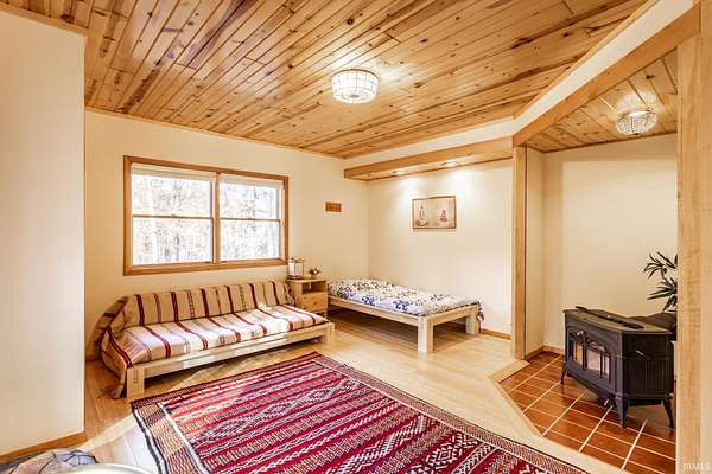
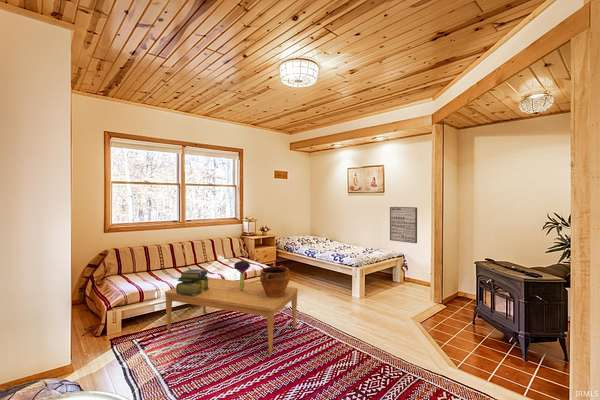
+ wall art [389,206,418,244]
+ bouquet [233,260,251,290]
+ coffee table [164,276,299,355]
+ ceramic pot [259,264,291,297]
+ stack of books [175,268,209,295]
